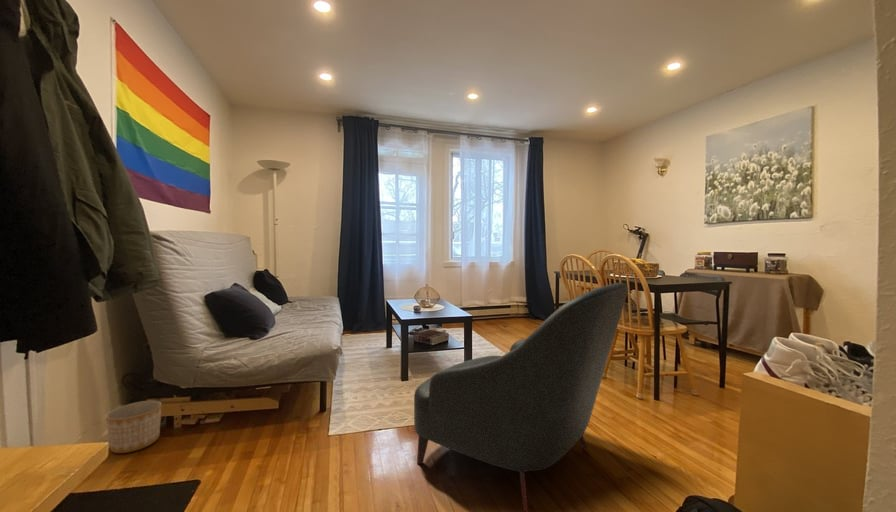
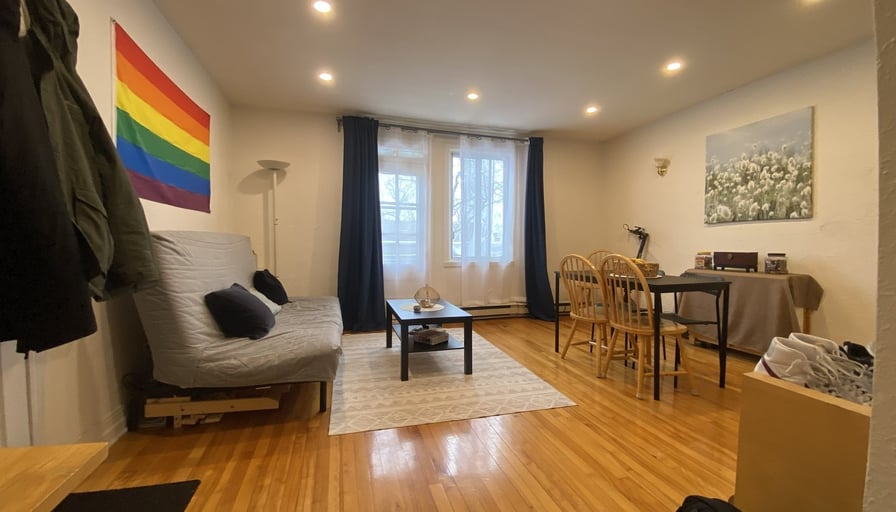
- armchair [413,281,629,512]
- planter [105,400,163,454]
